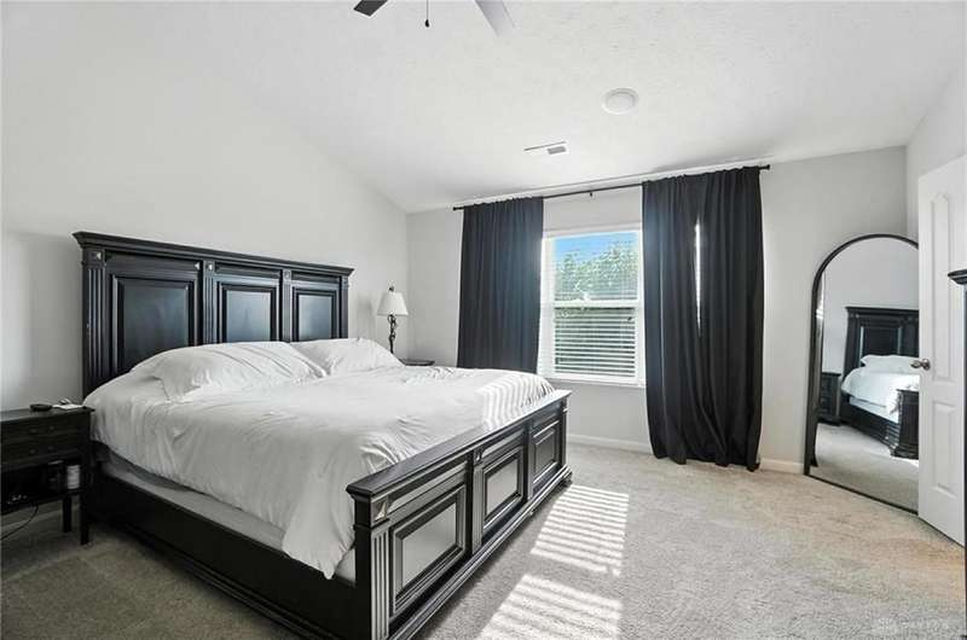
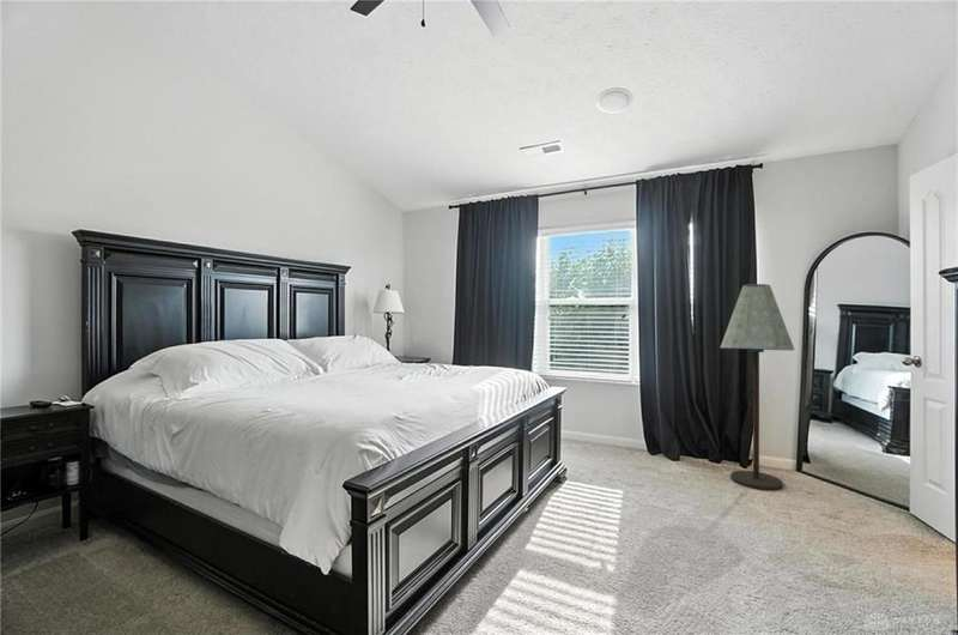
+ floor lamp [720,283,796,491]
